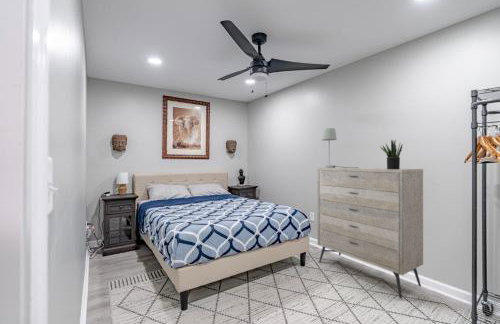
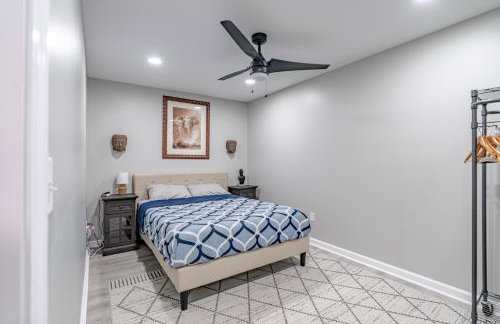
- potted plant [379,139,403,169]
- table lamp [321,127,359,168]
- dresser [317,166,424,300]
